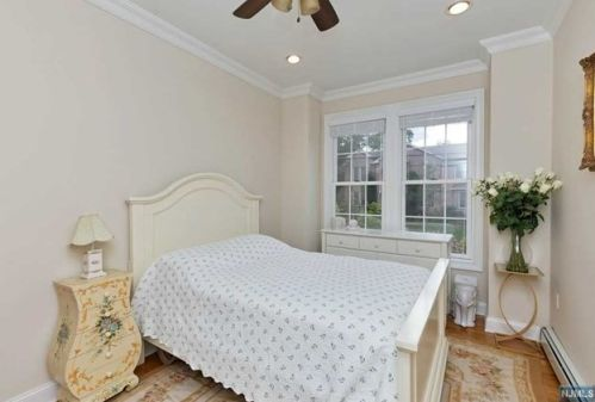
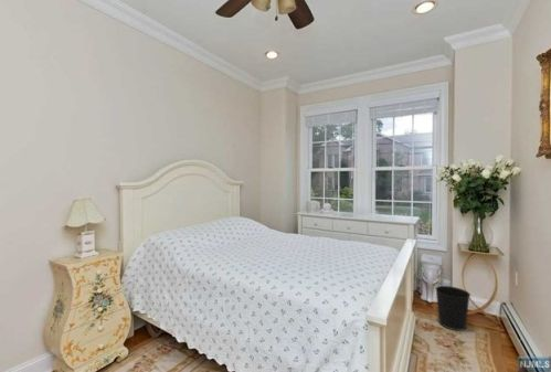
+ wastebasket [434,285,471,332]
